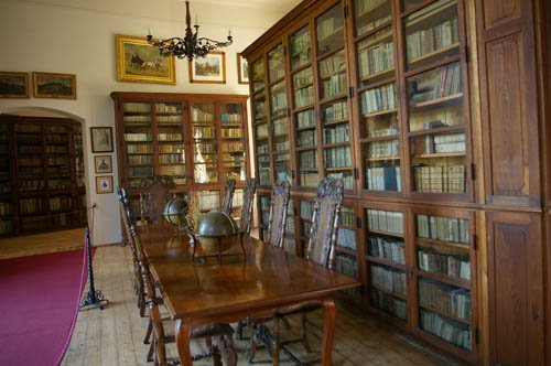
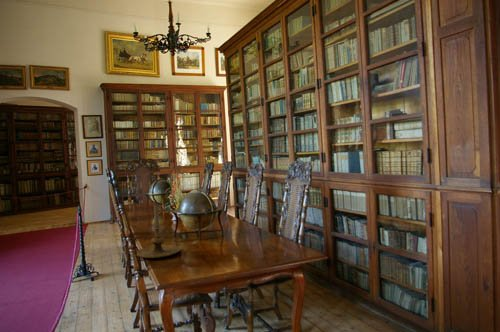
+ candle holder [136,203,182,259]
